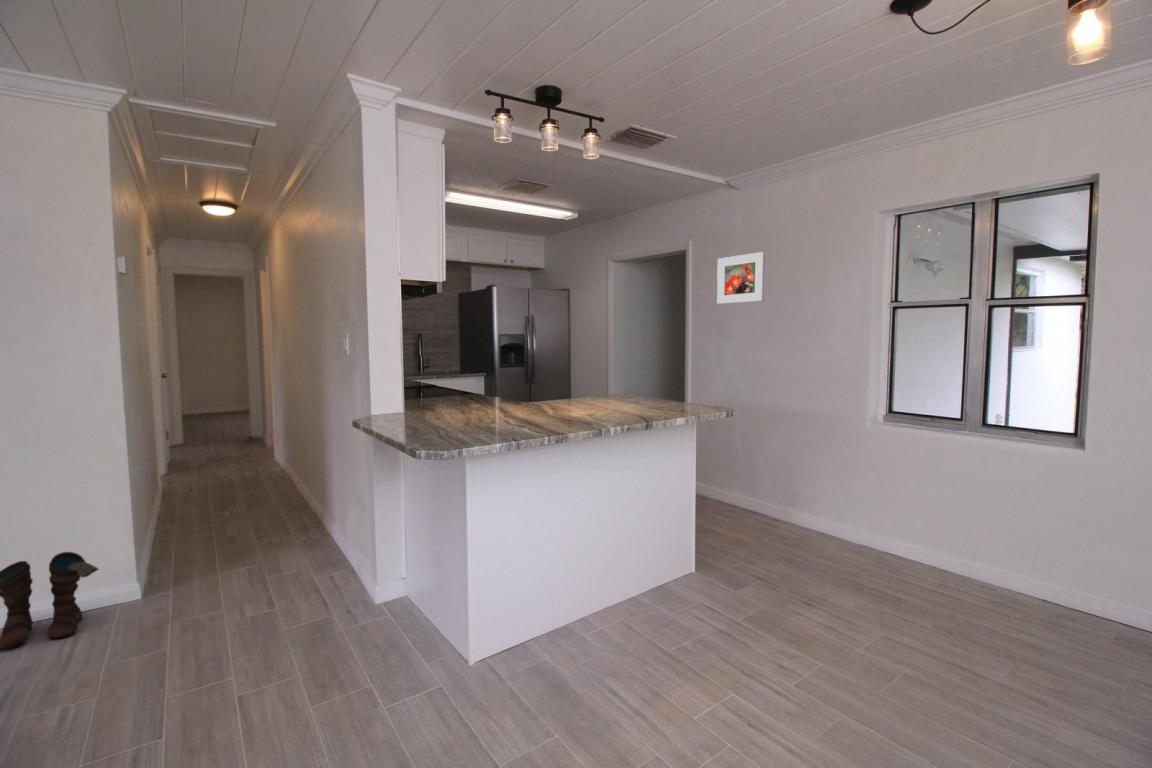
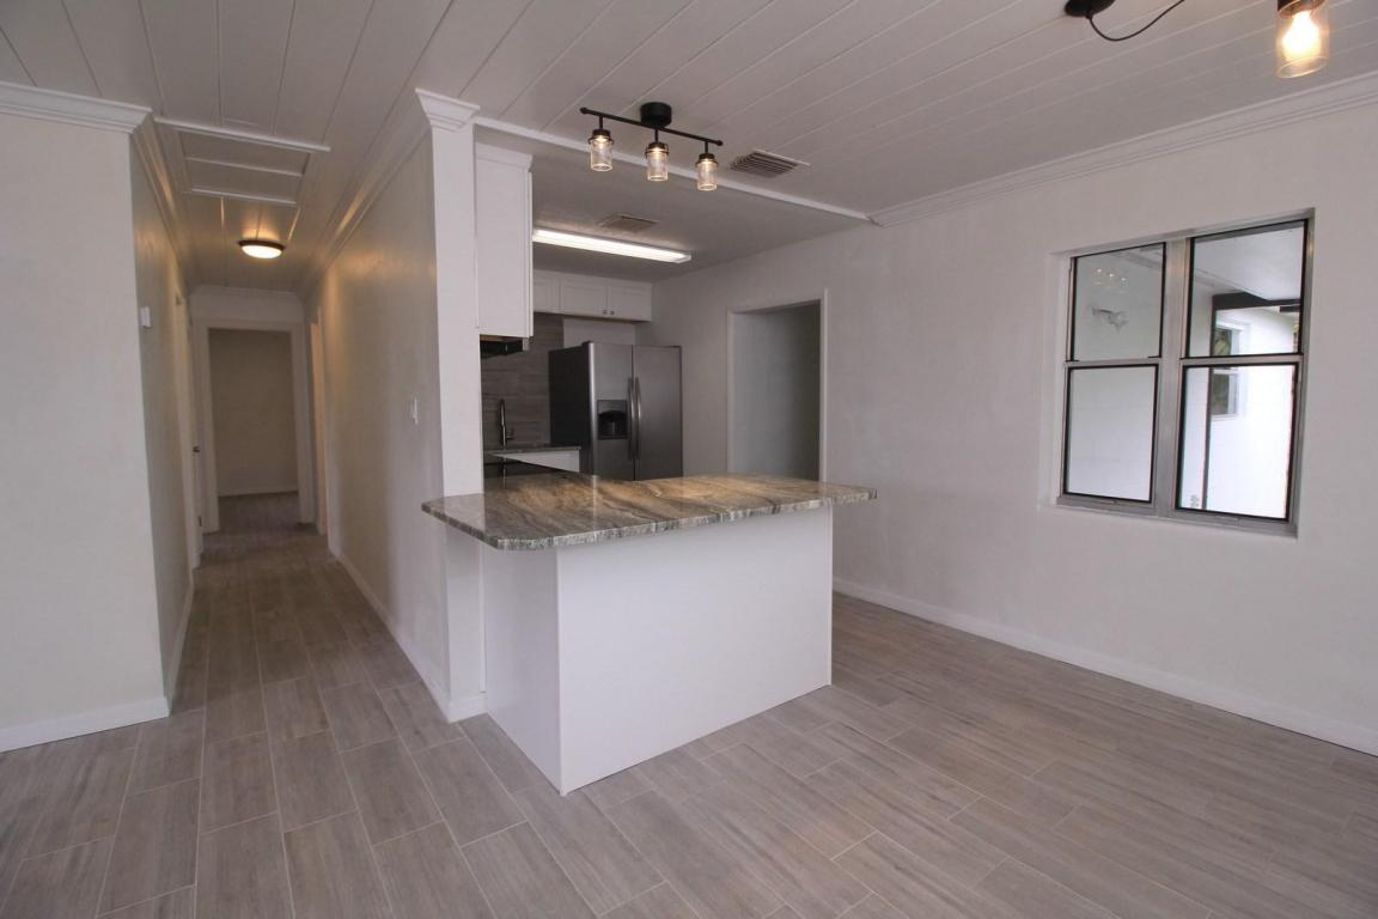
- boots [0,551,101,652]
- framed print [716,251,766,305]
